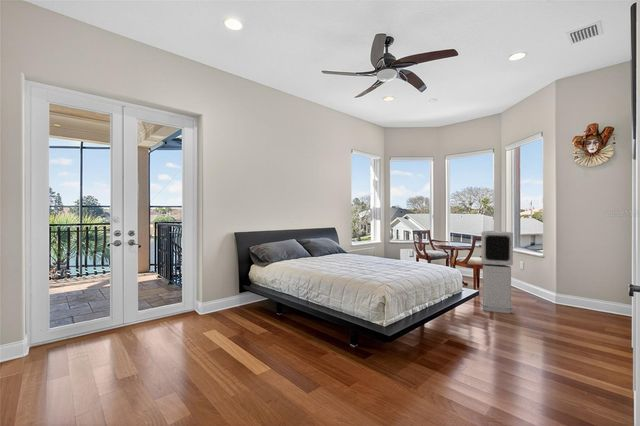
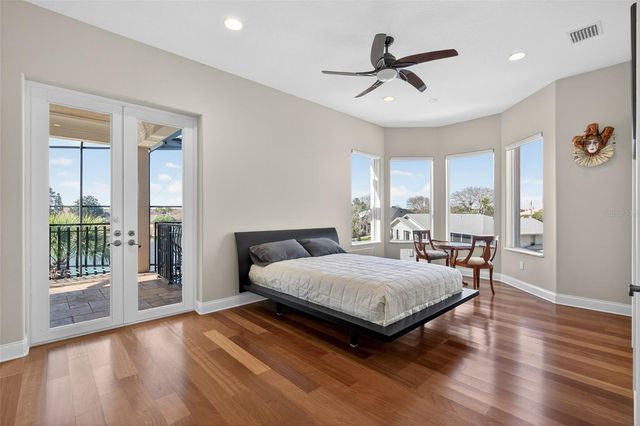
- air purifier [480,230,514,314]
